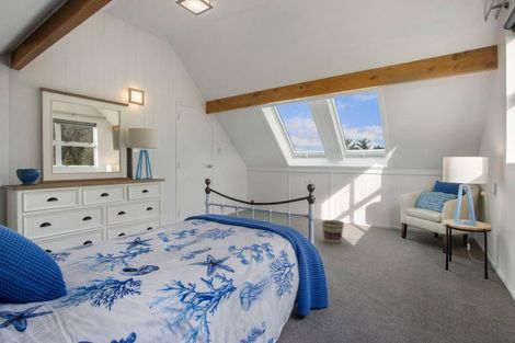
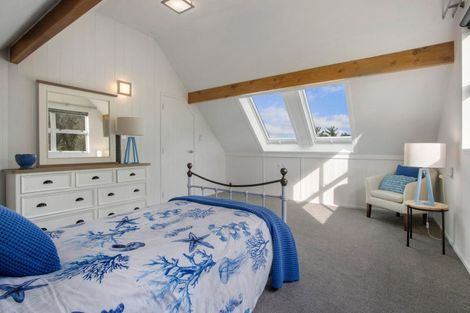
- basket [321,219,345,245]
